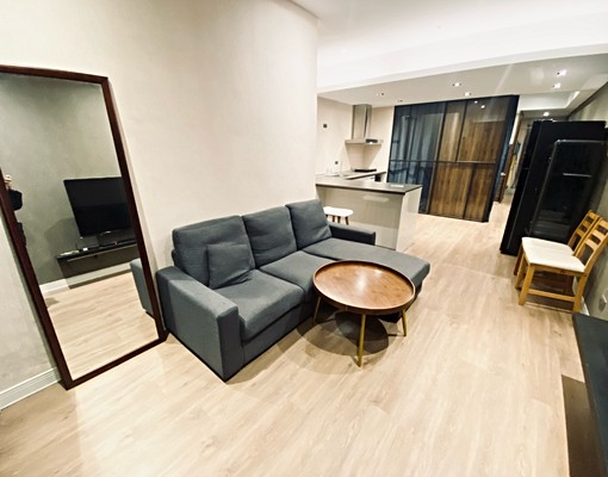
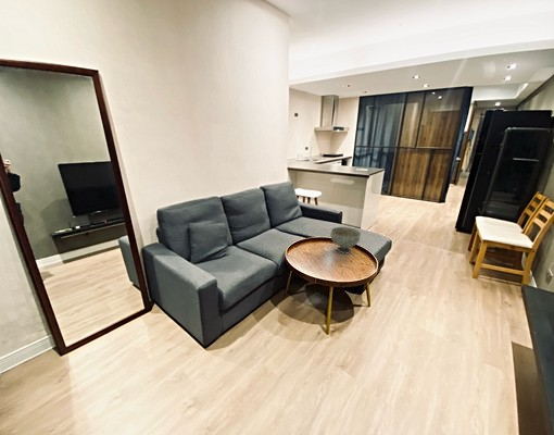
+ decorative bowl [329,226,362,254]
